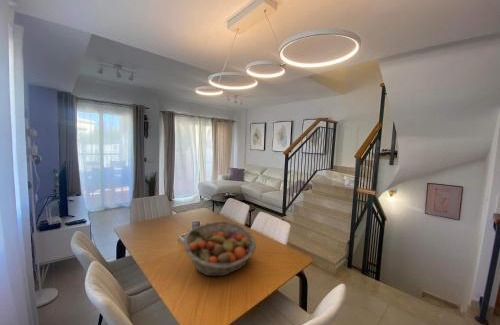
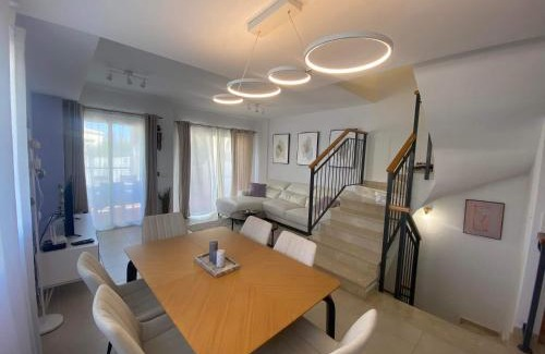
- fruit basket [182,220,257,277]
